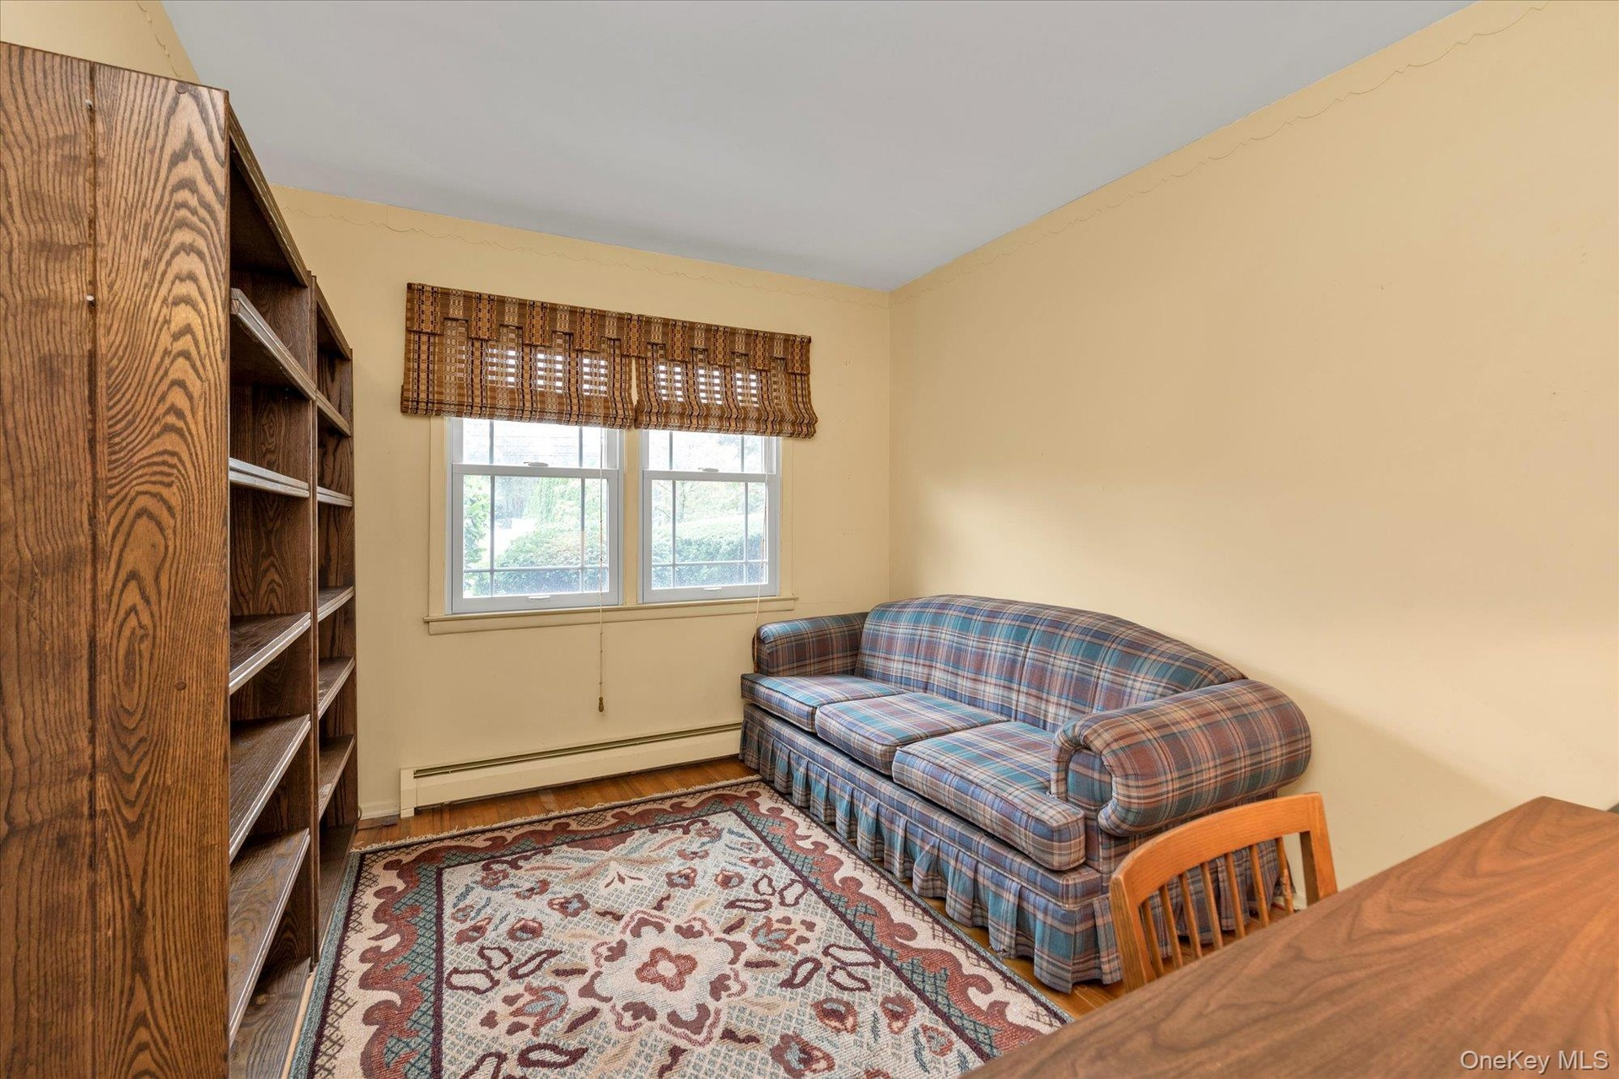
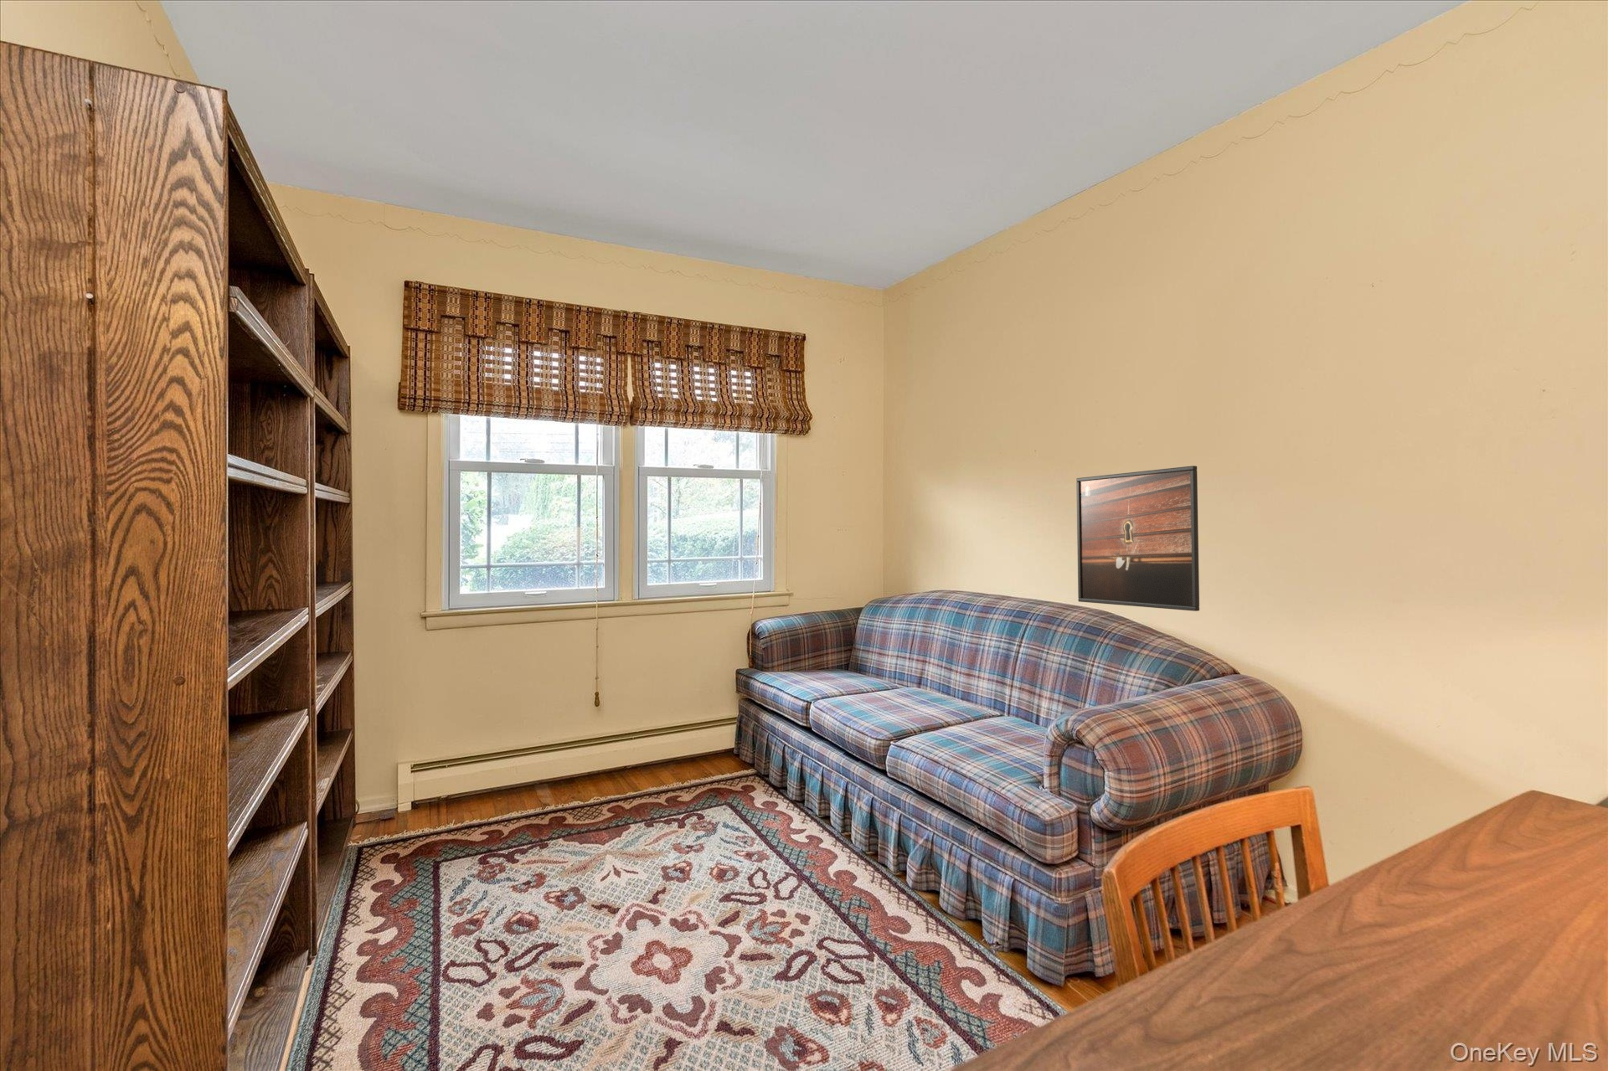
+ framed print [1075,465,1200,612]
